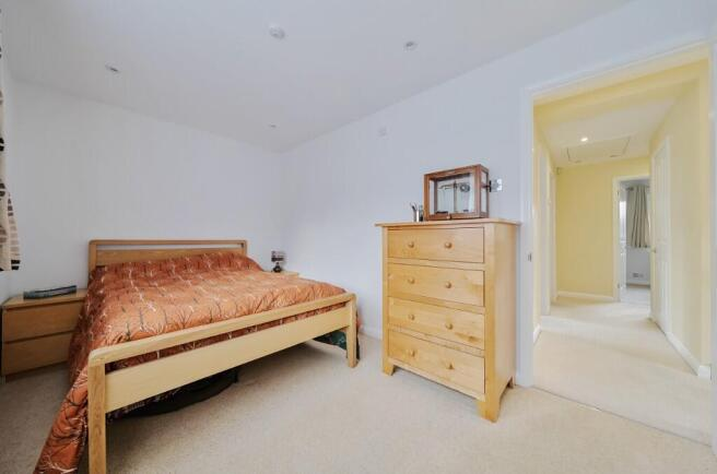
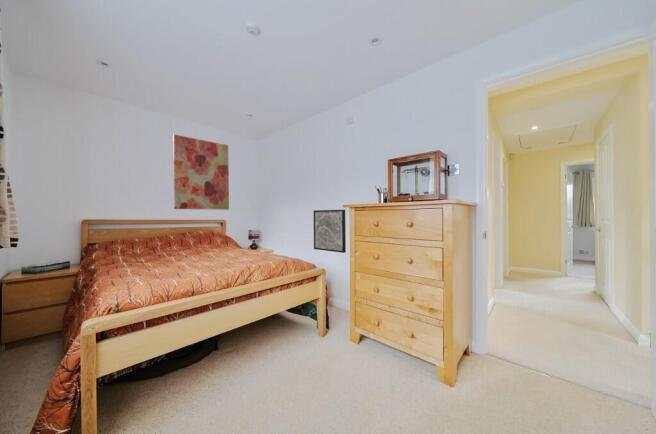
+ wall art [172,134,230,211]
+ wall art [313,209,347,254]
